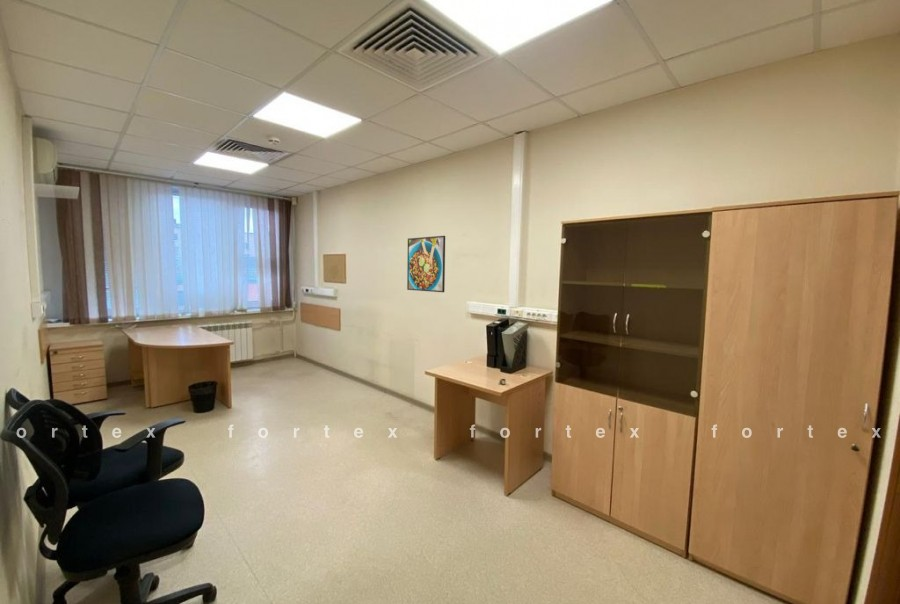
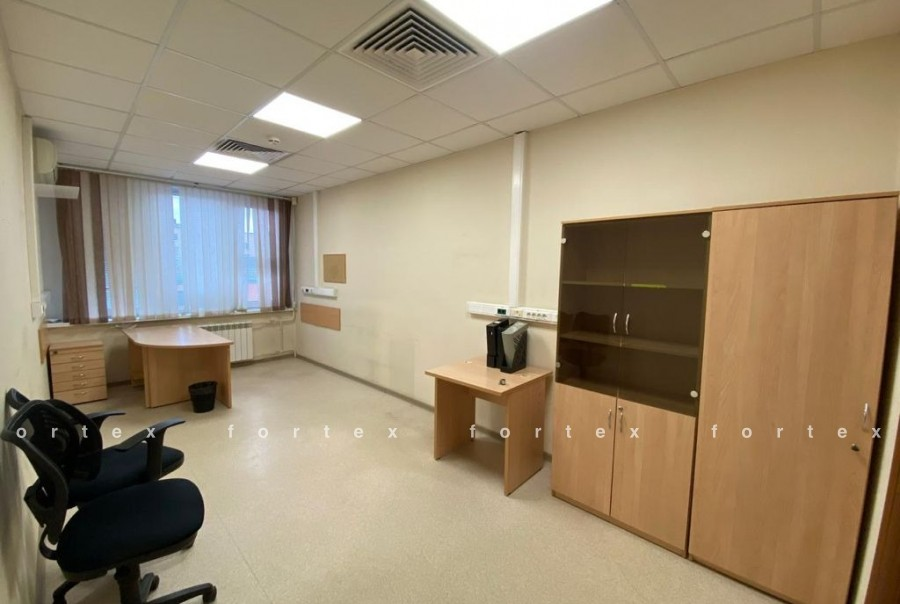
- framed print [406,235,446,293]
